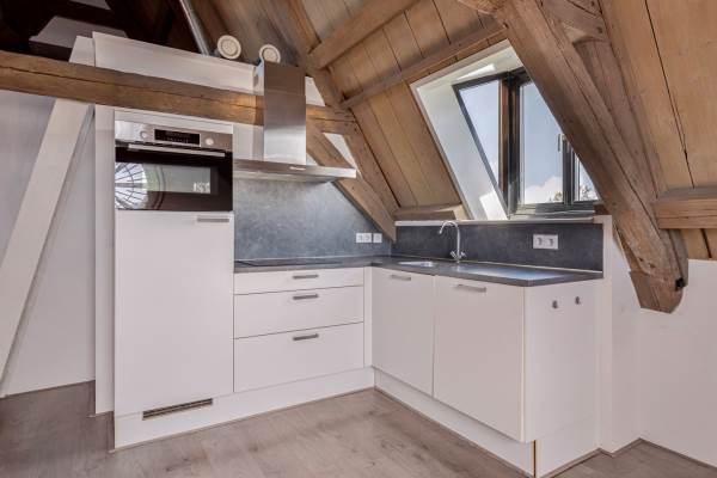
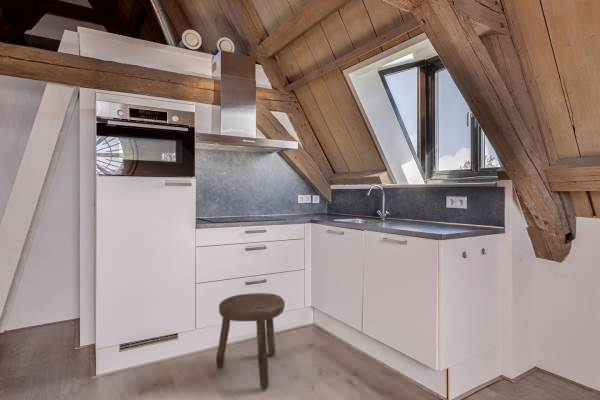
+ stool [215,292,286,390]
